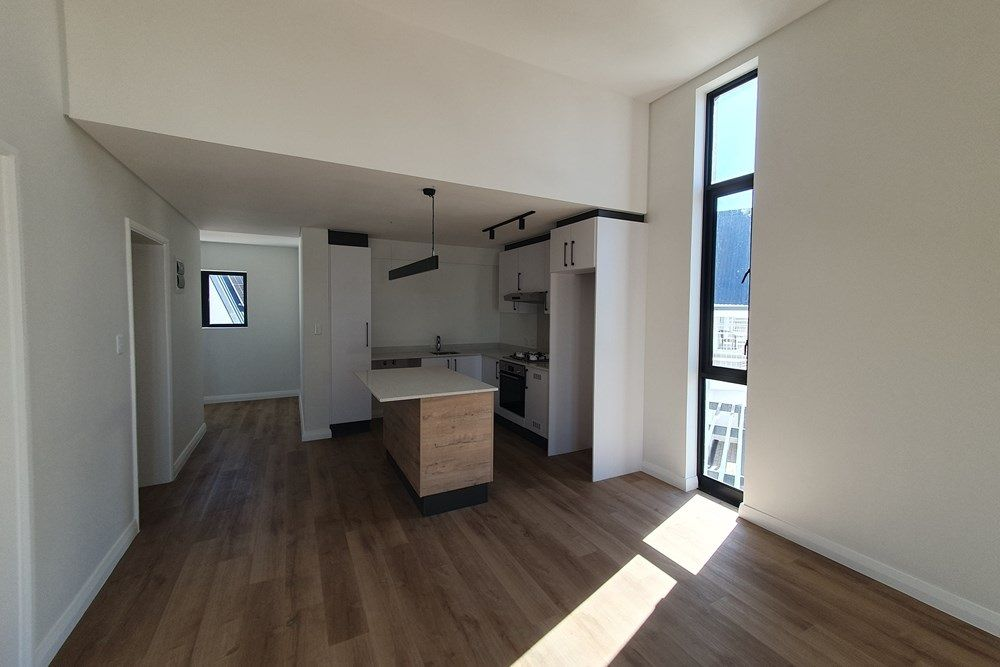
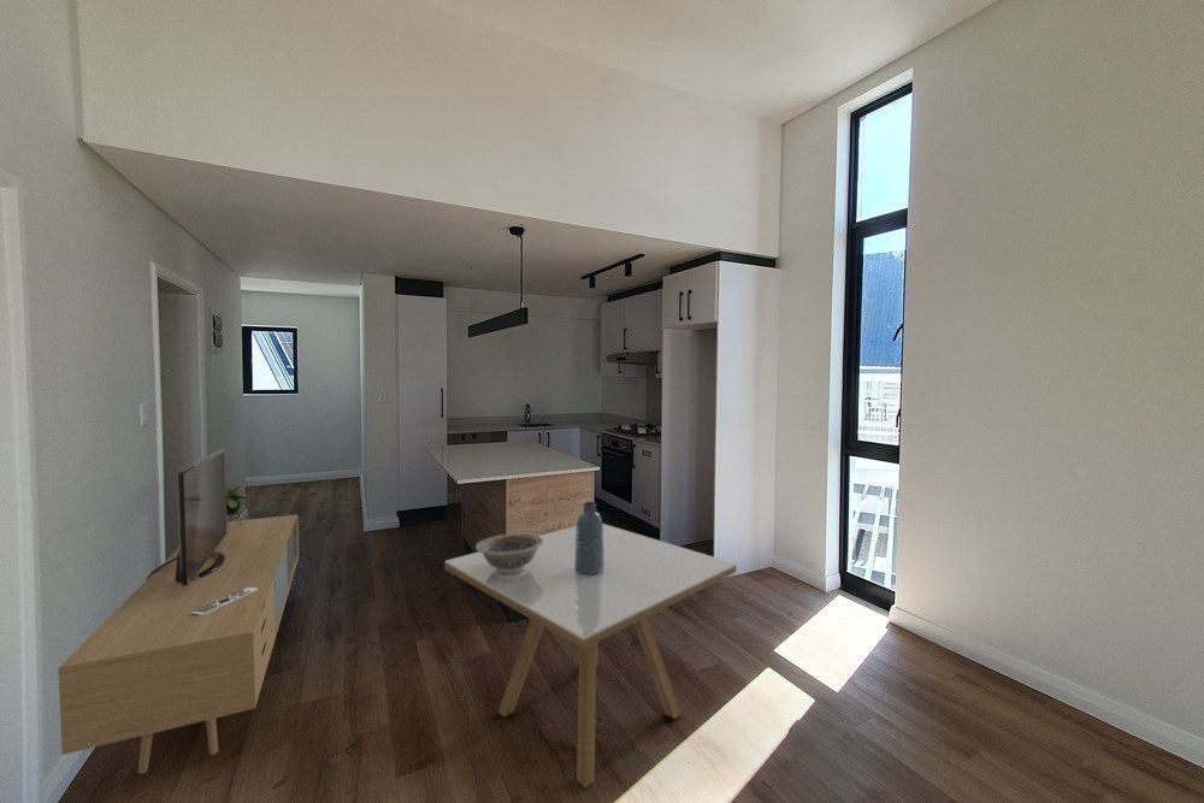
+ decorative bowl [474,532,543,573]
+ vase [574,501,604,574]
+ dining table [443,522,738,789]
+ media console [57,448,300,775]
